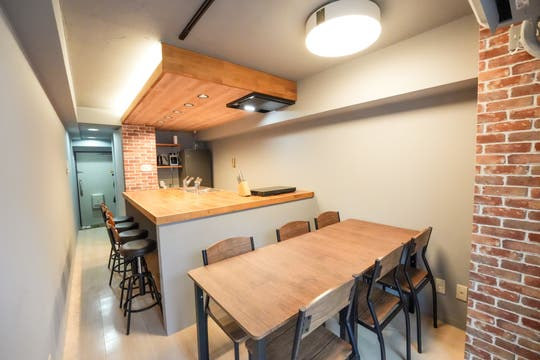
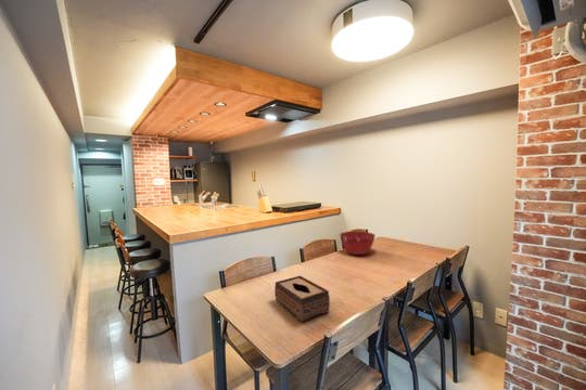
+ tissue box [273,275,331,323]
+ mixing bowl [339,231,377,256]
